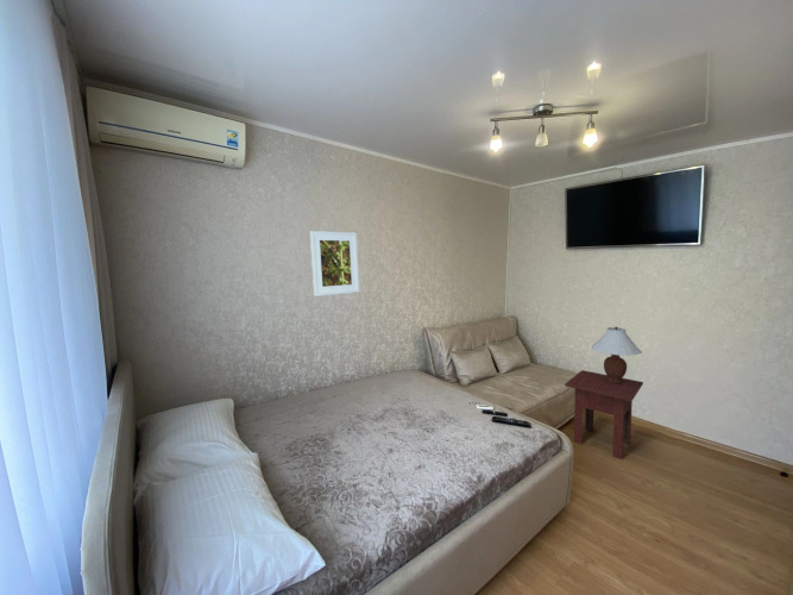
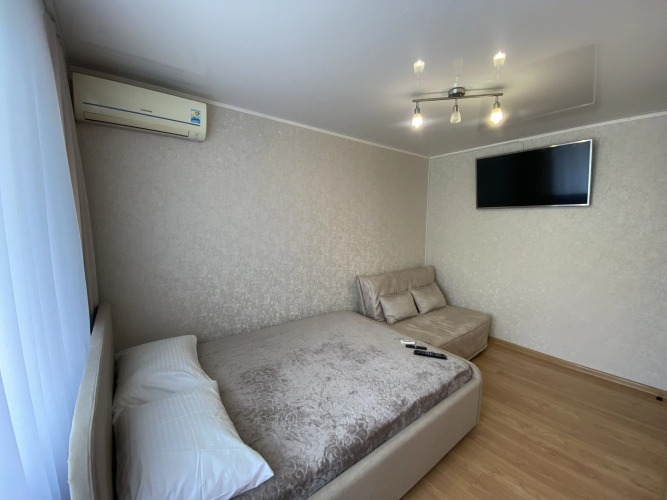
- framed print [309,230,360,298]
- side table [564,369,644,459]
- table lamp [591,326,643,384]
